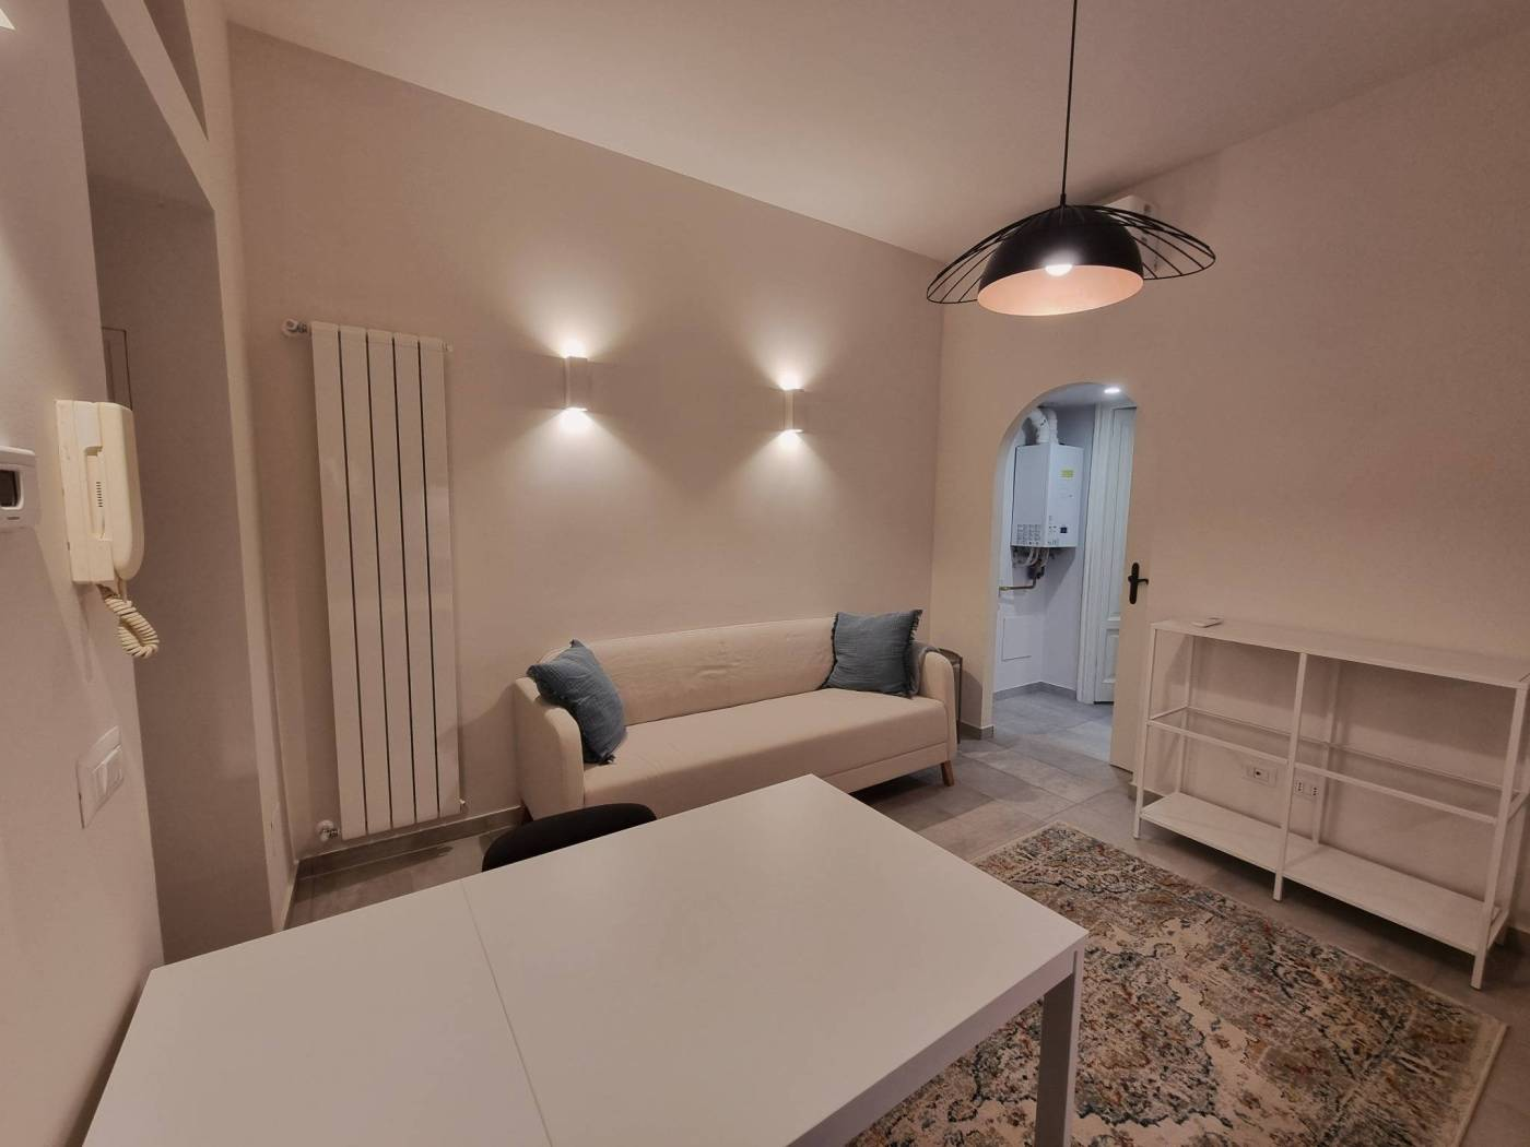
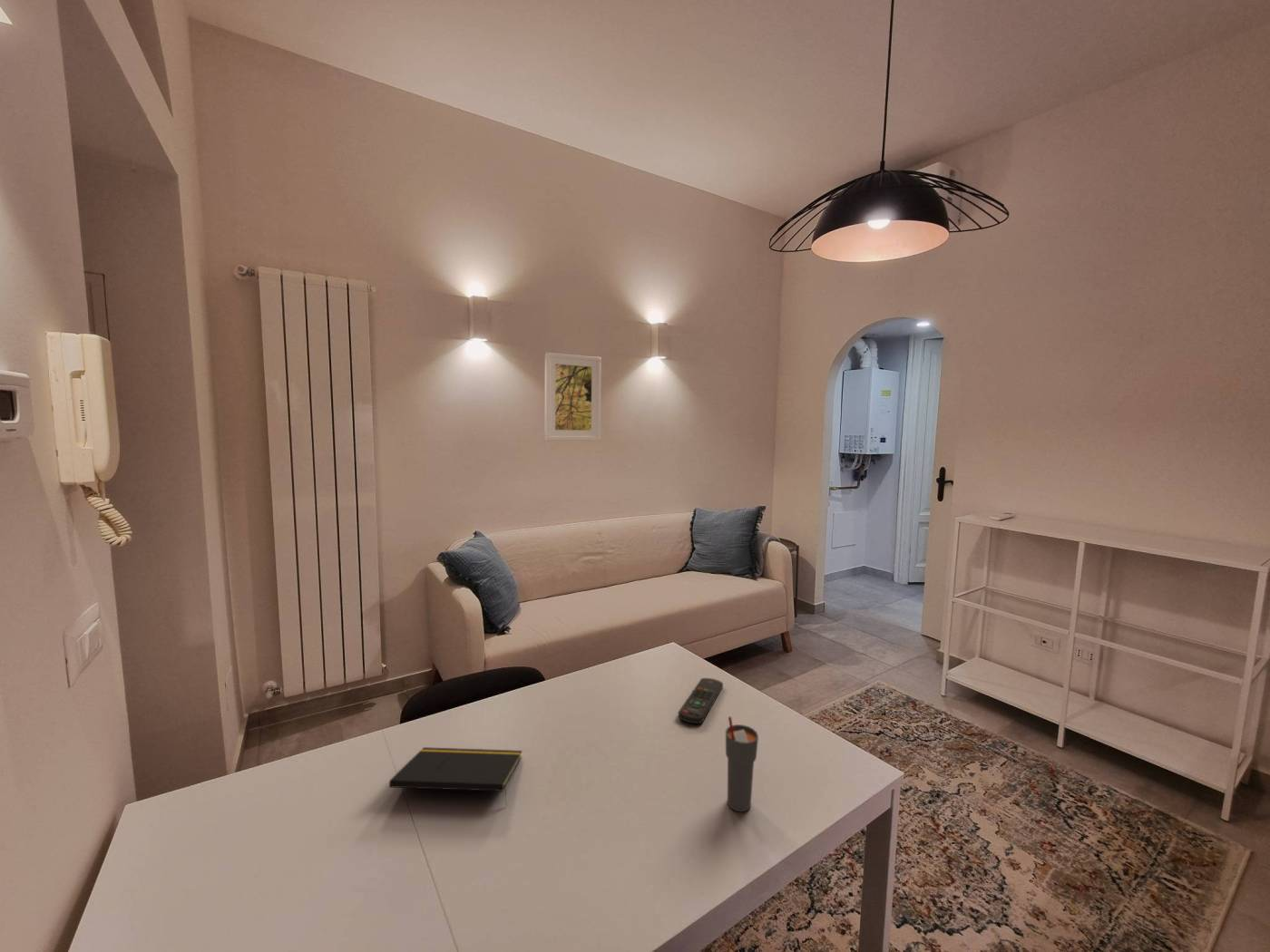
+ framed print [544,352,602,442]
+ remote control [678,677,724,724]
+ notepad [388,746,523,806]
+ cup [725,715,759,812]
